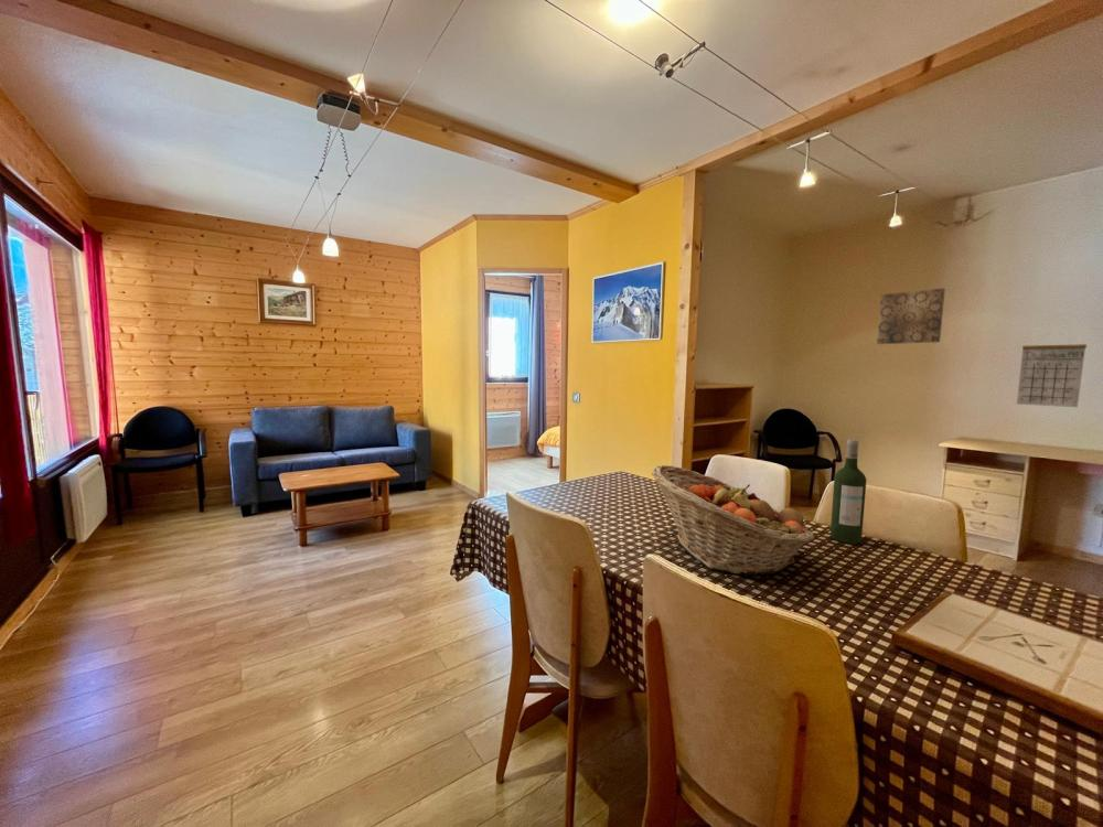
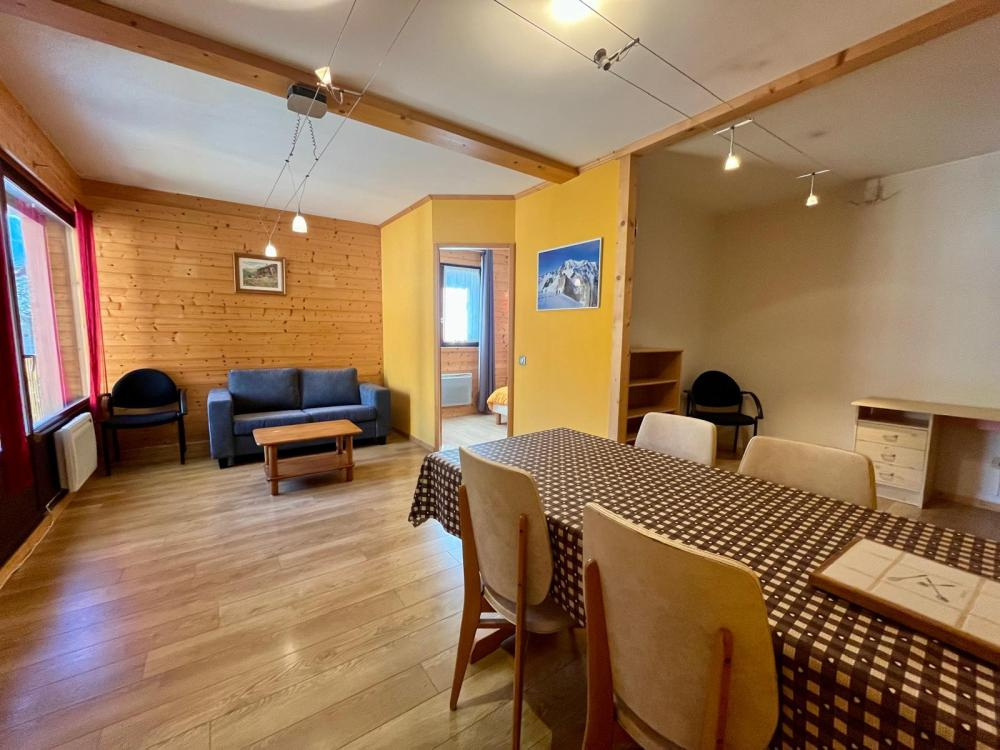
- calendar [1016,332,1088,408]
- wine bottle [829,438,867,545]
- wall art [876,287,946,345]
- fruit basket [651,464,815,577]
